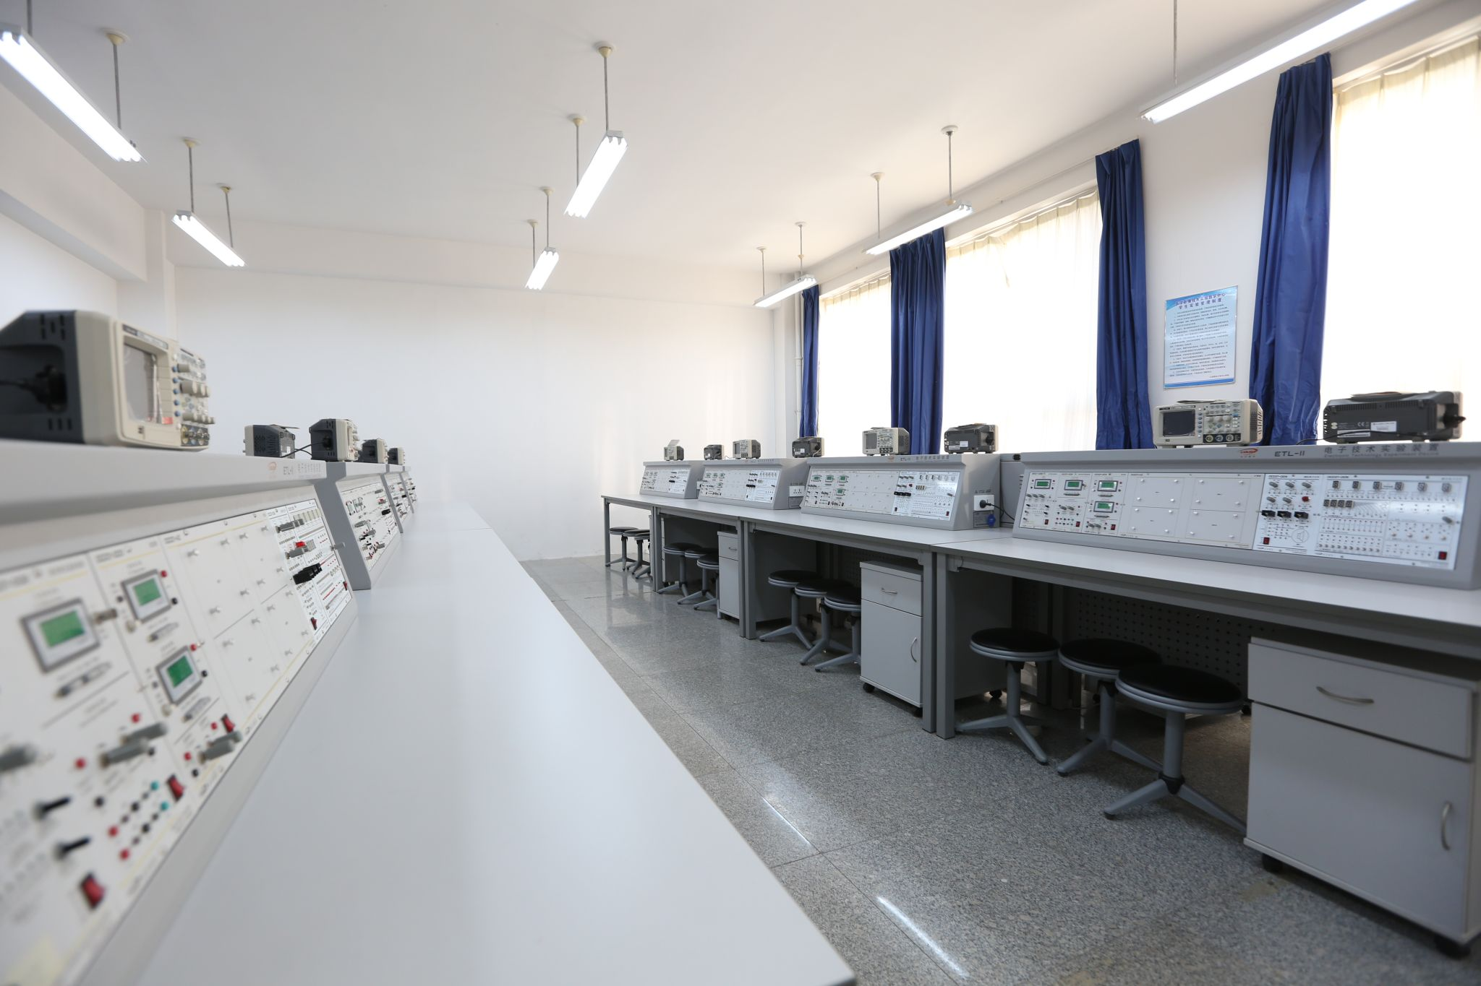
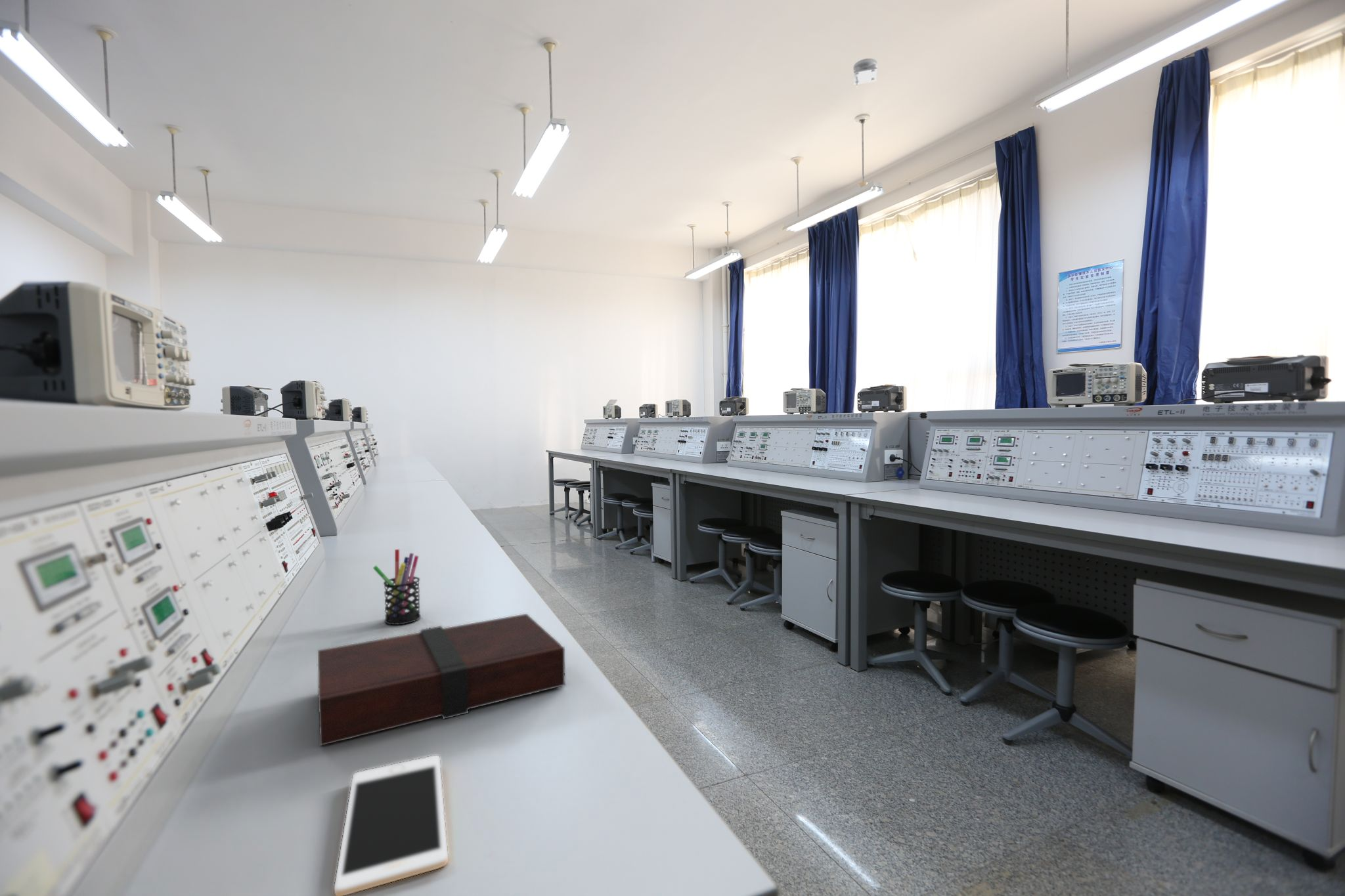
+ cell phone [334,755,449,896]
+ book [317,613,565,746]
+ smoke detector [852,58,878,89]
+ pen holder [372,549,422,626]
